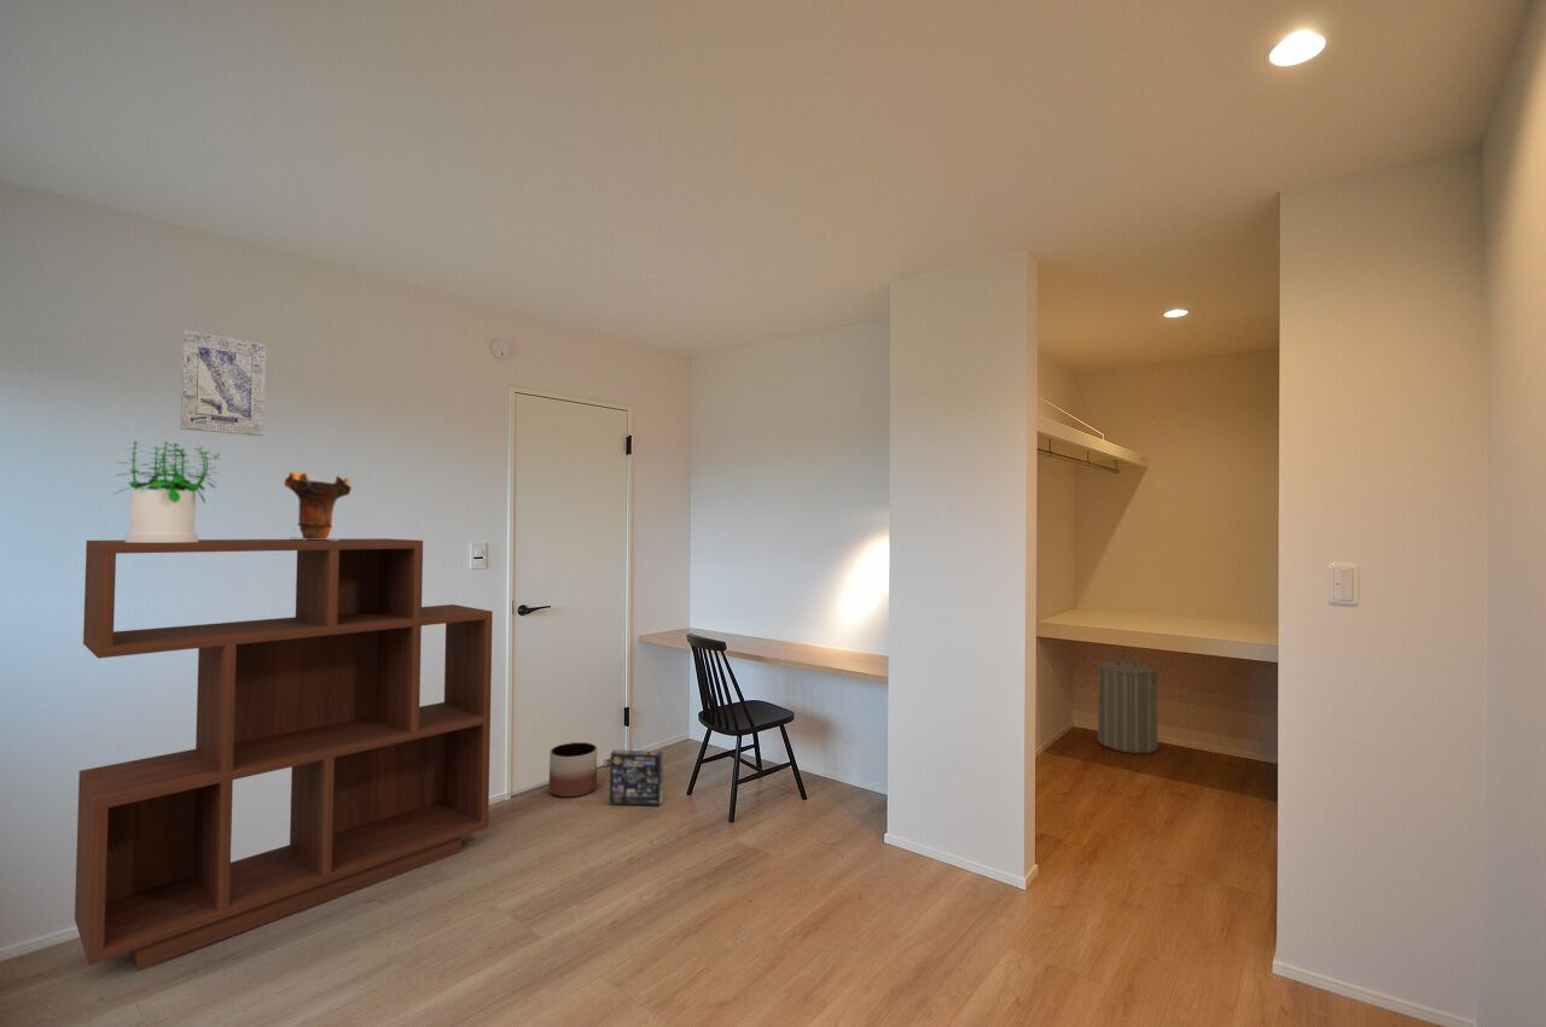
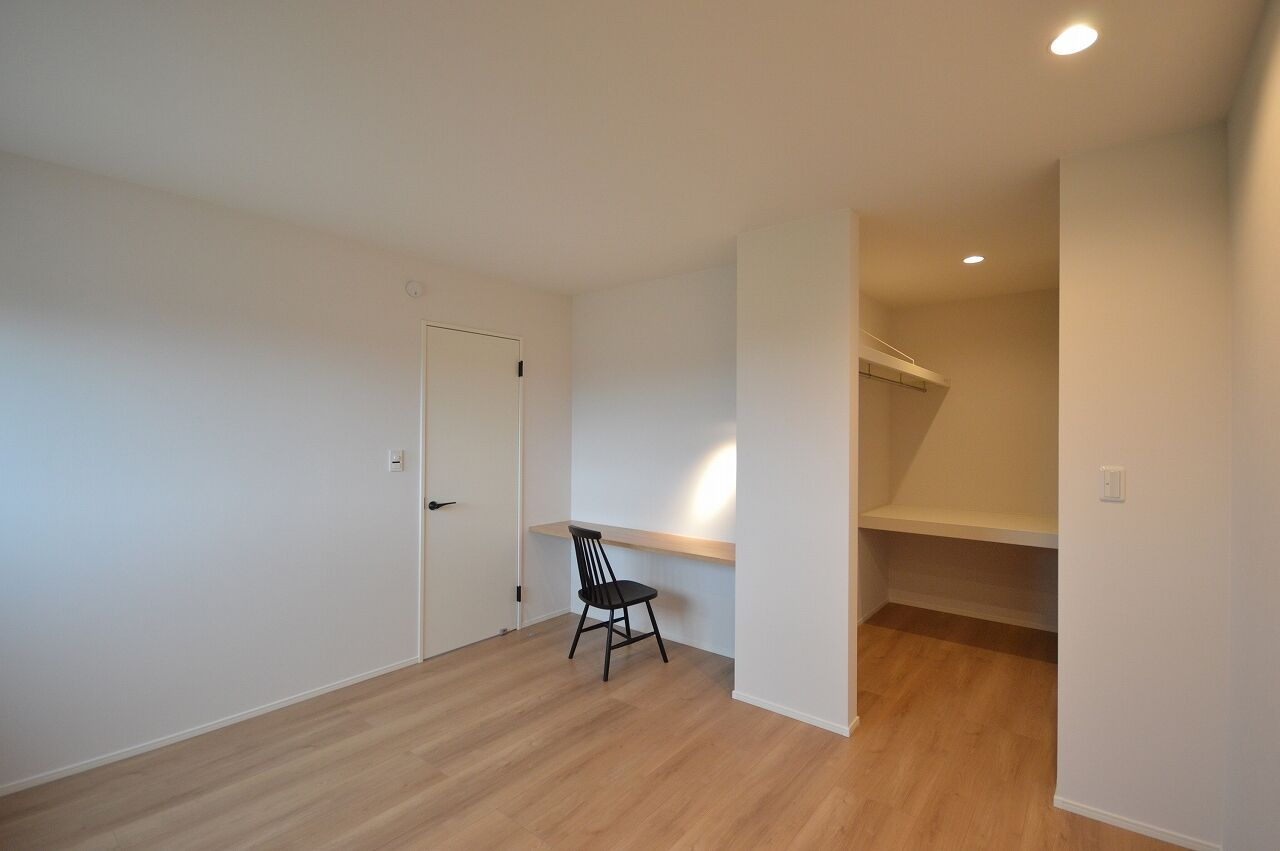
- bookcase [74,537,494,971]
- wall art [179,329,267,437]
- decorative vase [283,469,353,541]
- box [609,748,664,807]
- laundry hamper [1091,653,1167,754]
- potted plant [114,440,222,542]
- planter [548,741,598,798]
